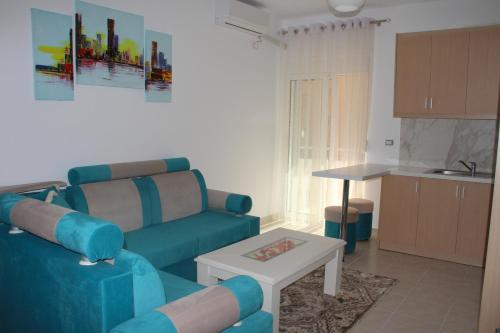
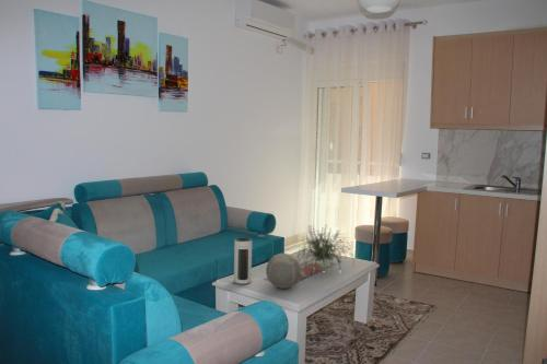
+ speaker [233,236,253,285]
+ plant [294,224,356,272]
+ decorative orb [265,253,302,290]
